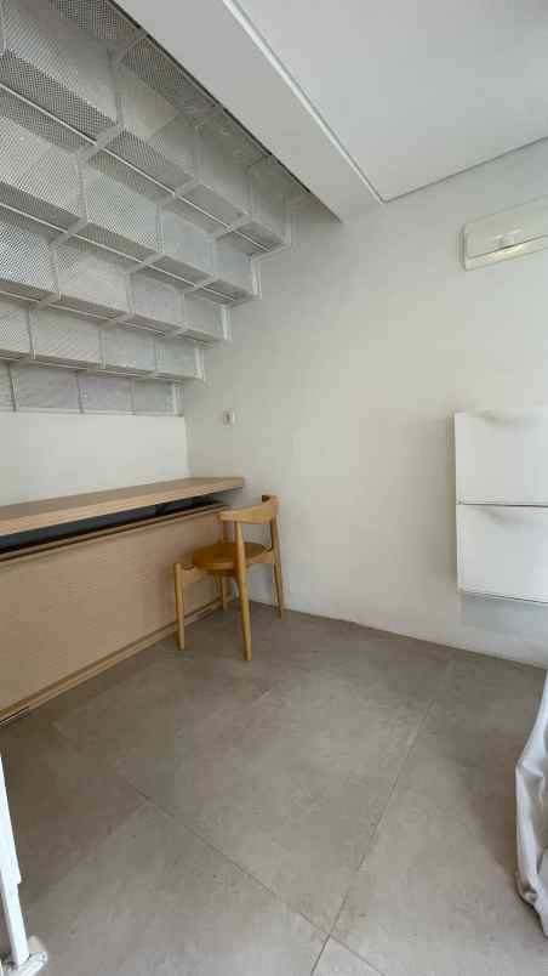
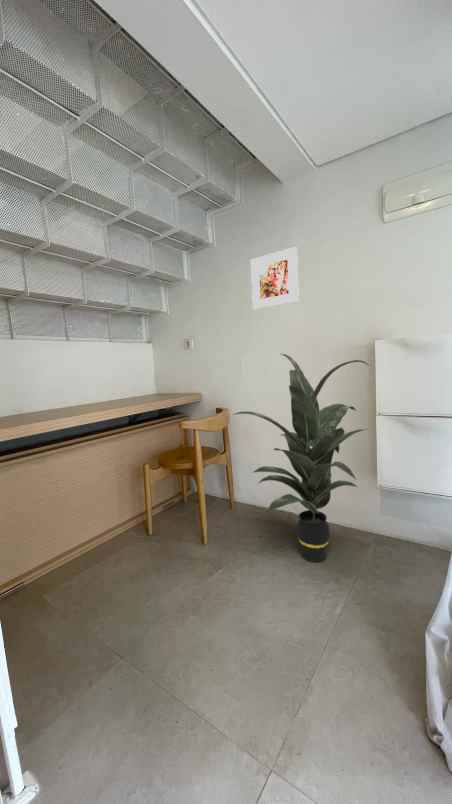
+ indoor plant [231,353,371,564]
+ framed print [250,246,300,310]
